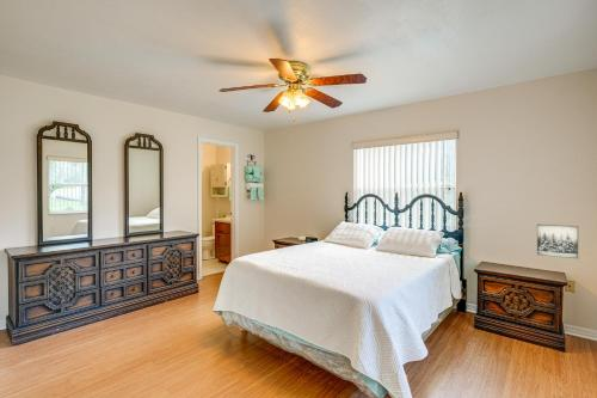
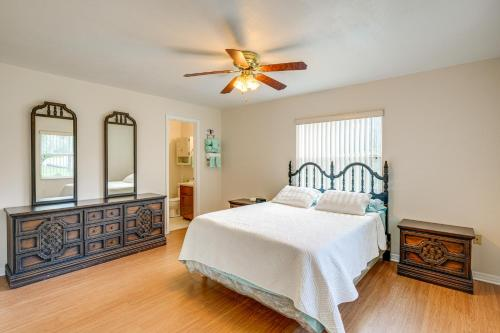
- wall art [536,224,579,259]
